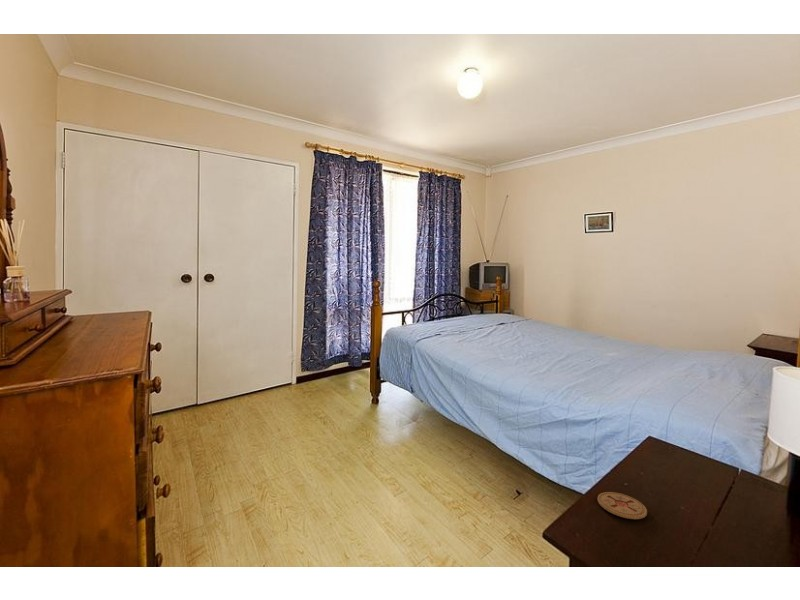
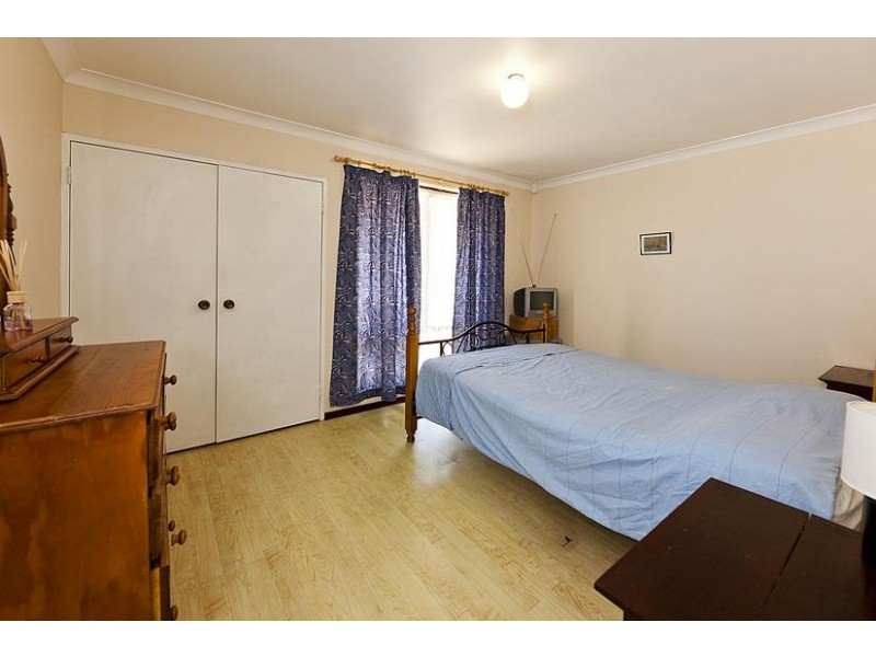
- coaster [597,491,648,520]
